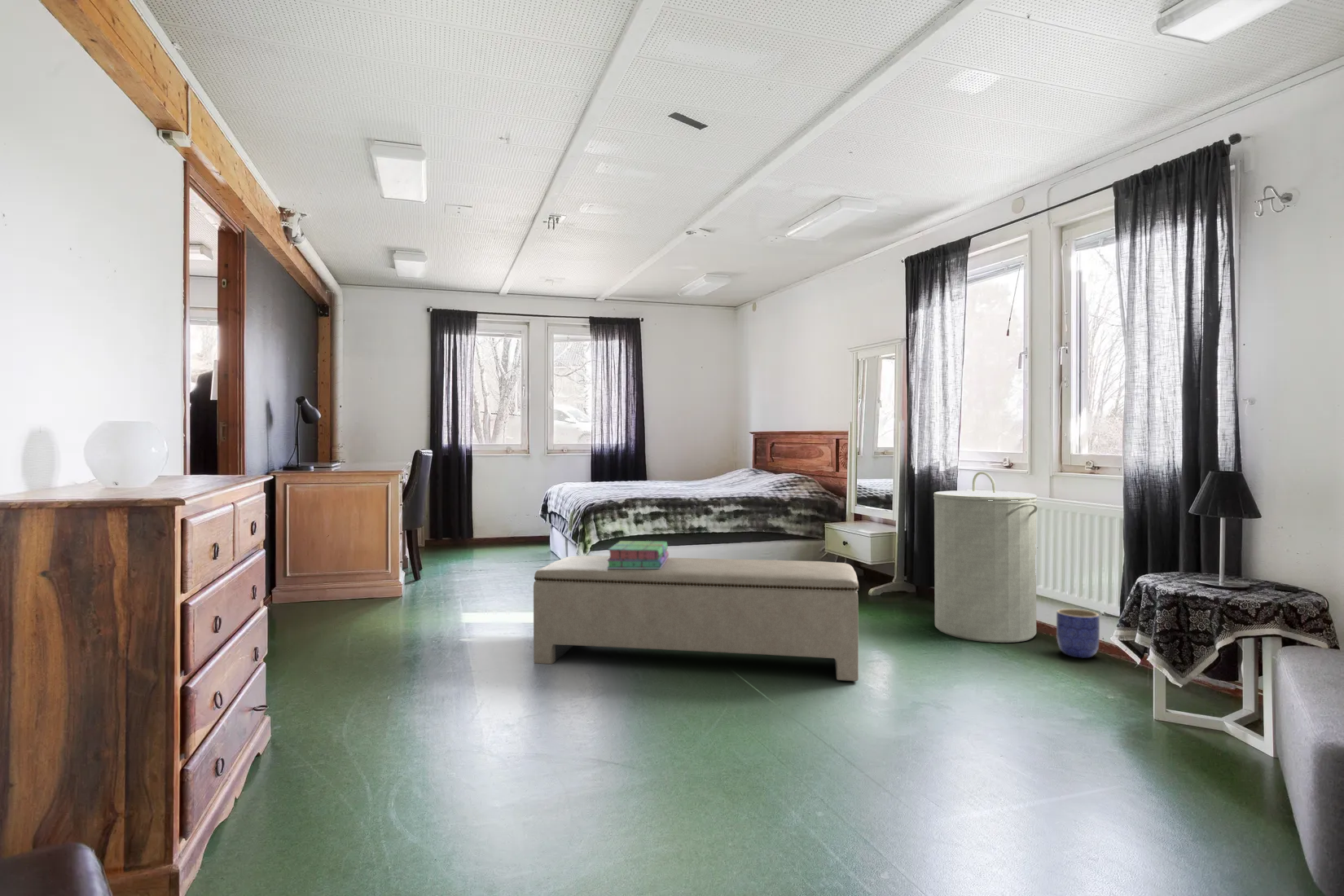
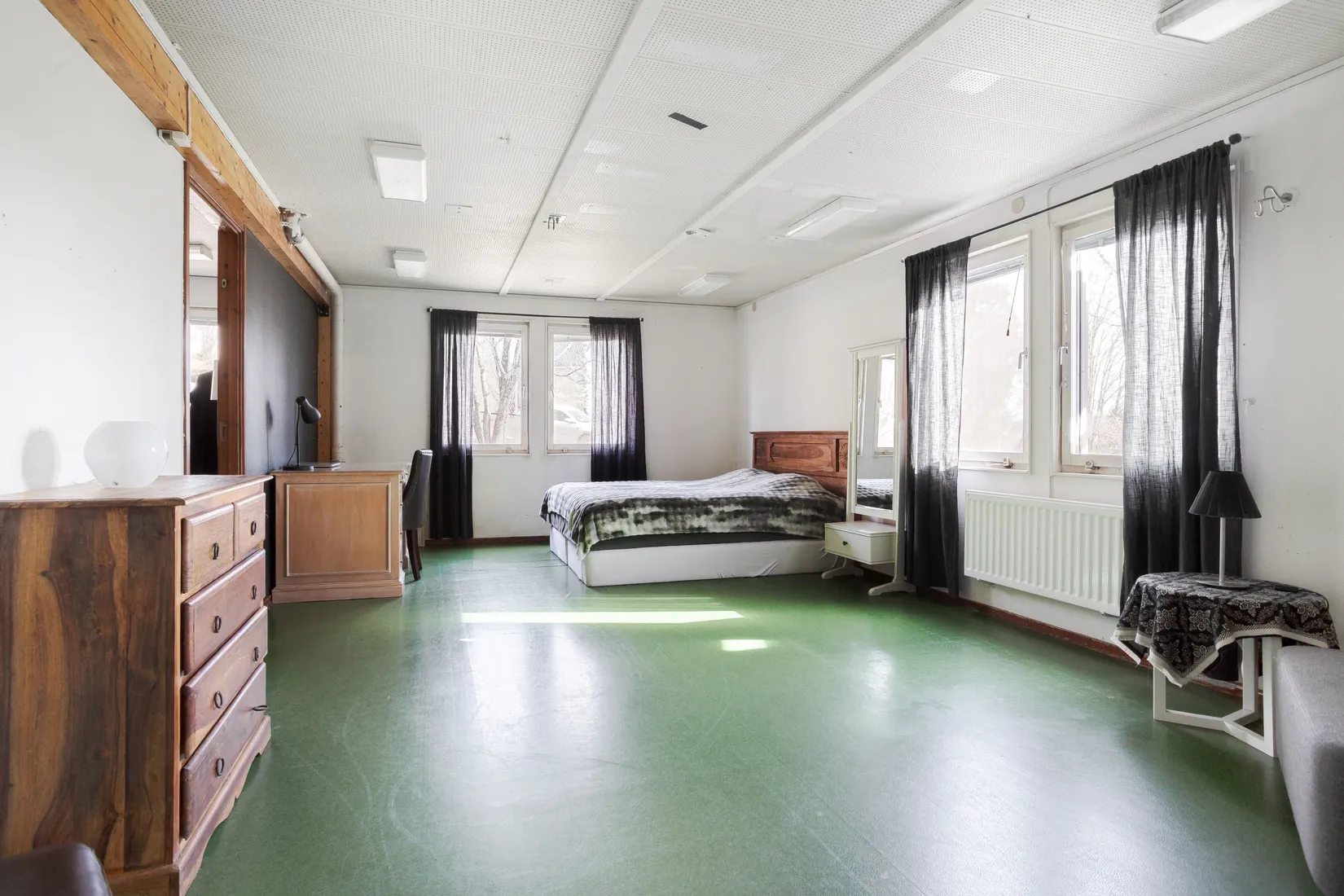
- laundry hamper [933,471,1038,643]
- bench [533,555,860,682]
- stack of books [607,540,670,569]
- planter [1056,608,1100,659]
